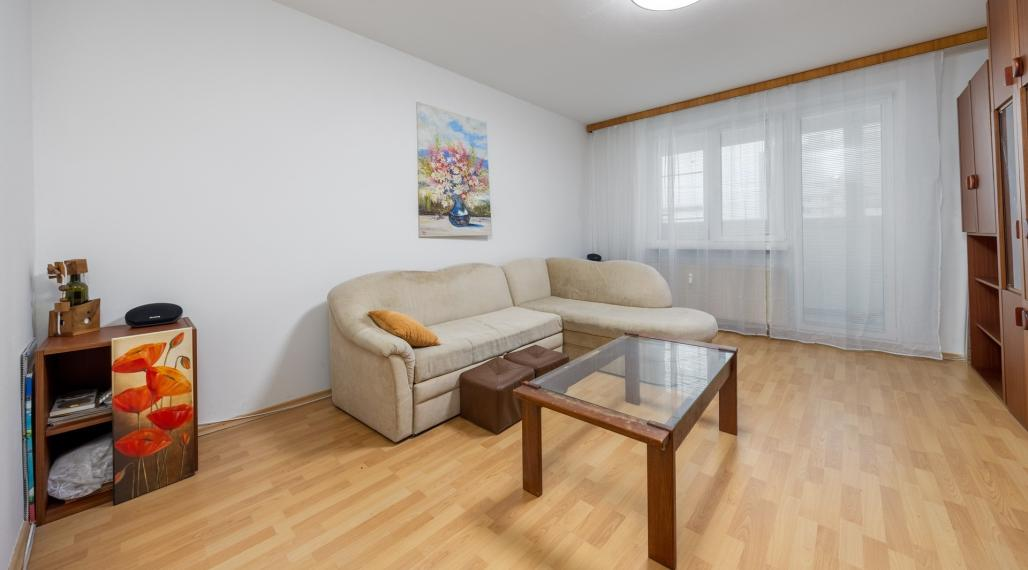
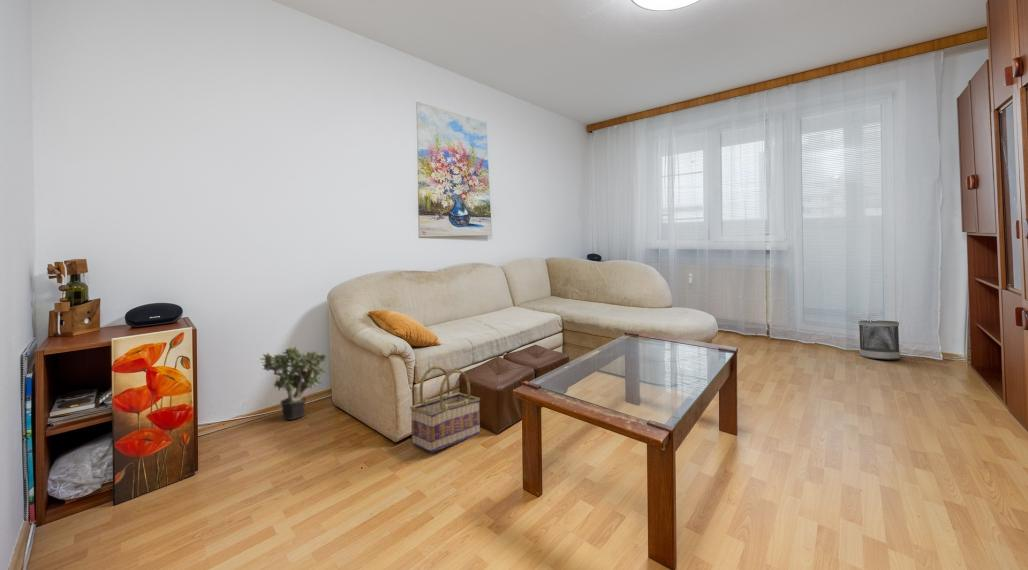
+ wastebasket [857,319,901,360]
+ basket [409,365,481,453]
+ potted plant [259,346,327,421]
